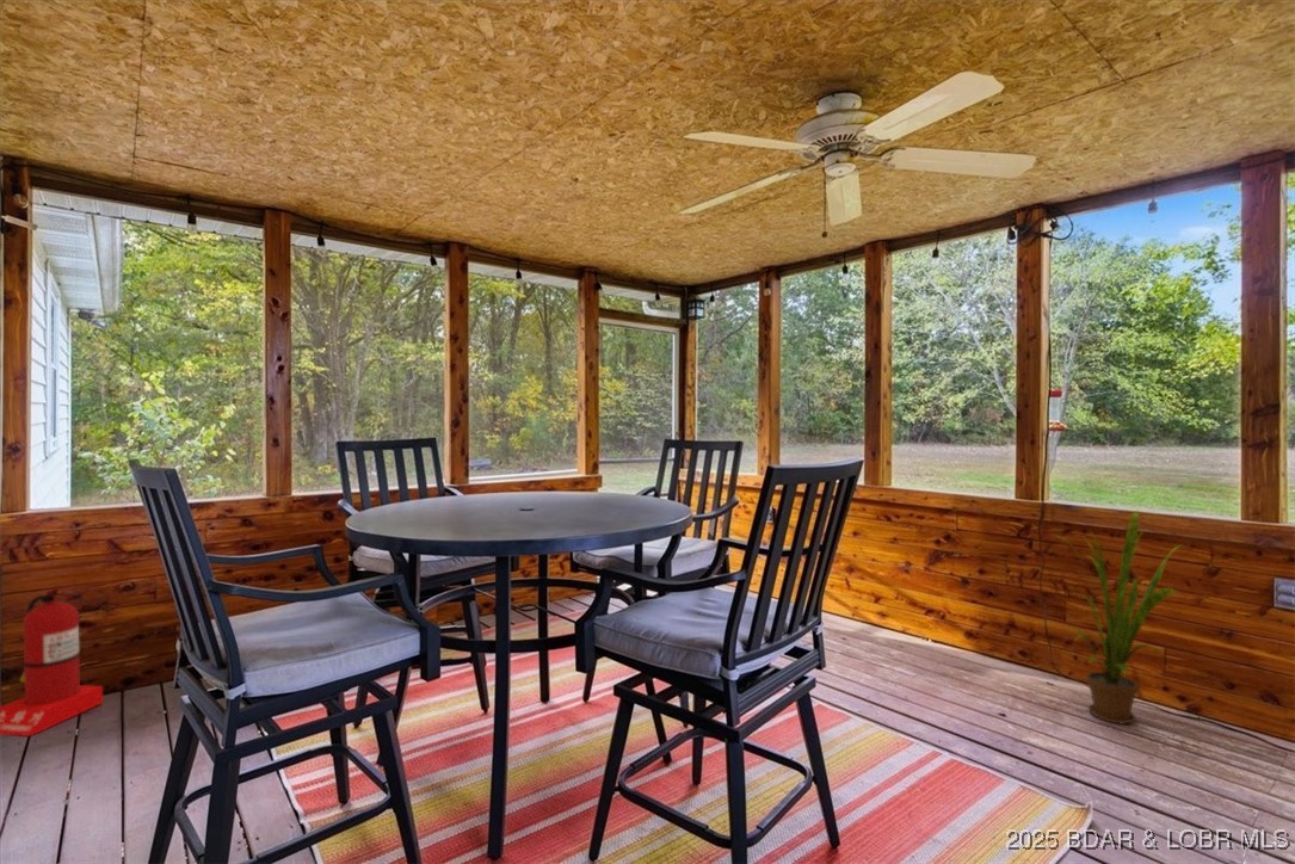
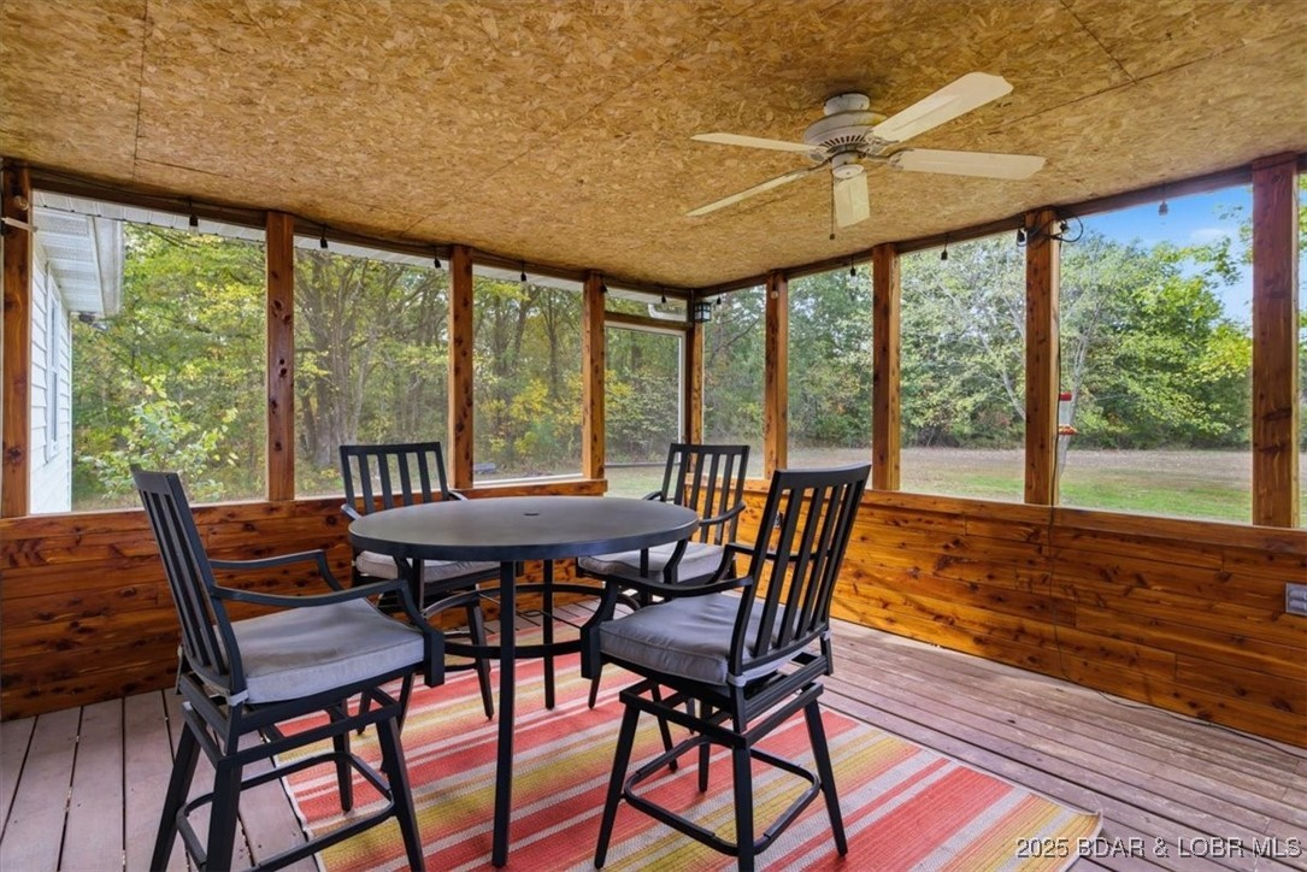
- house plant [1052,510,1184,726]
- fire extinguisher [0,584,104,738]
